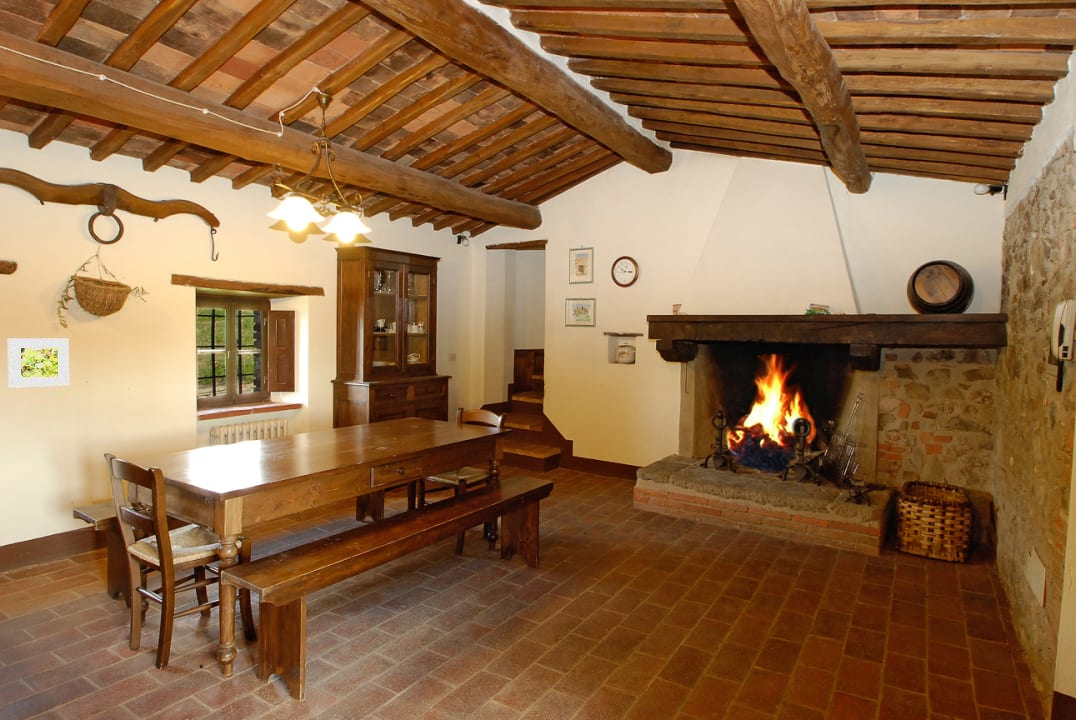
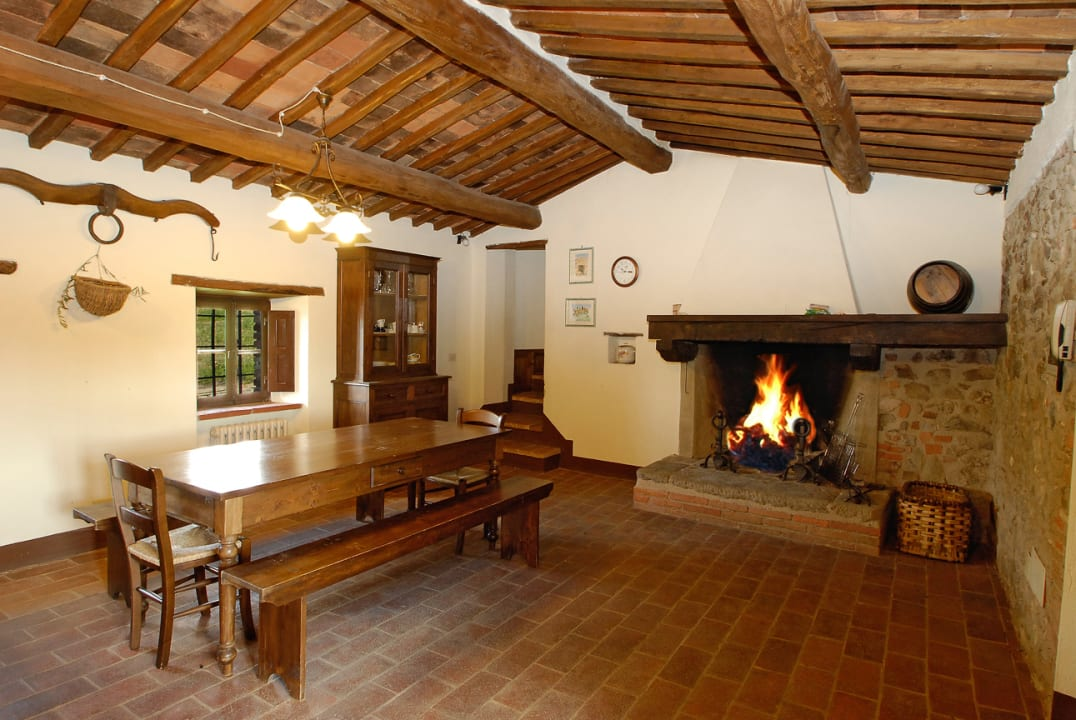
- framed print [7,337,70,389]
